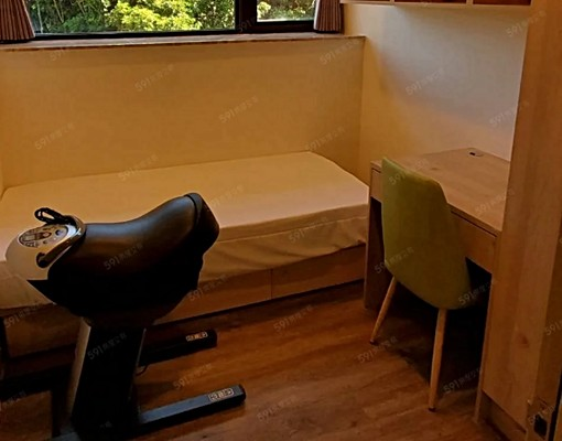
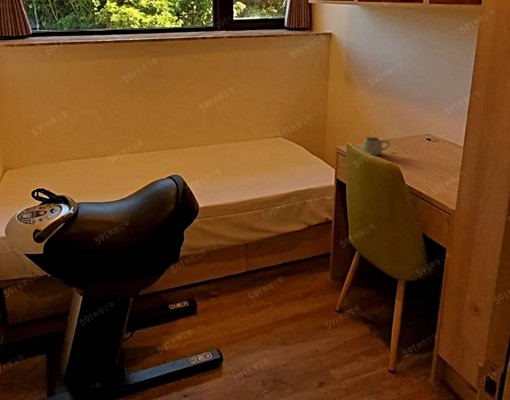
+ mug [361,136,391,156]
